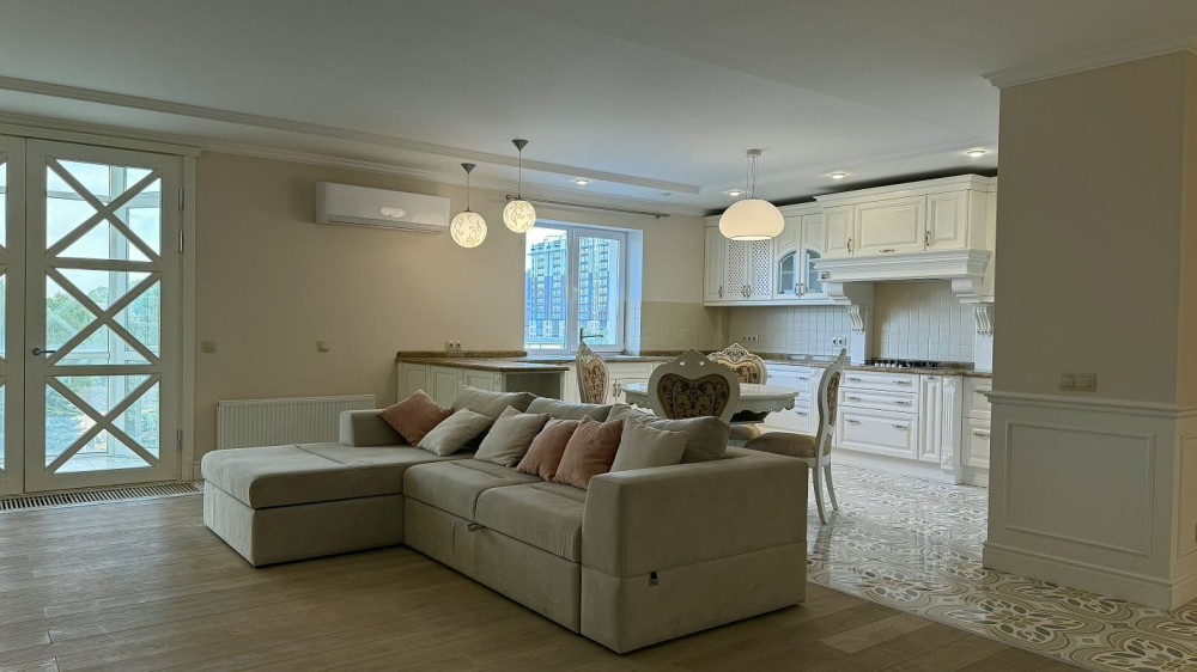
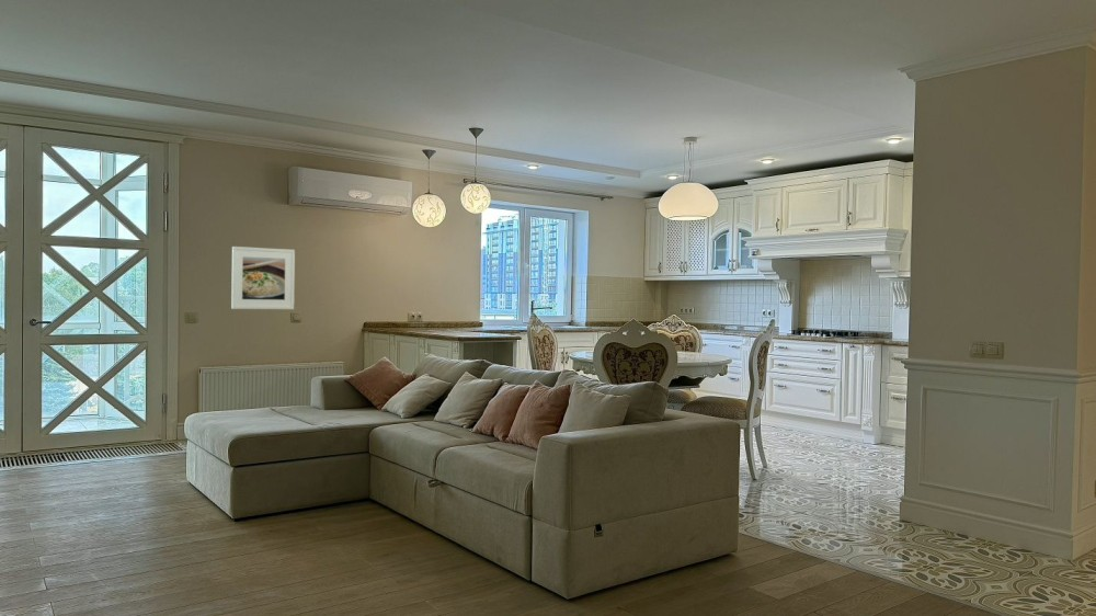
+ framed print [230,246,296,310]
